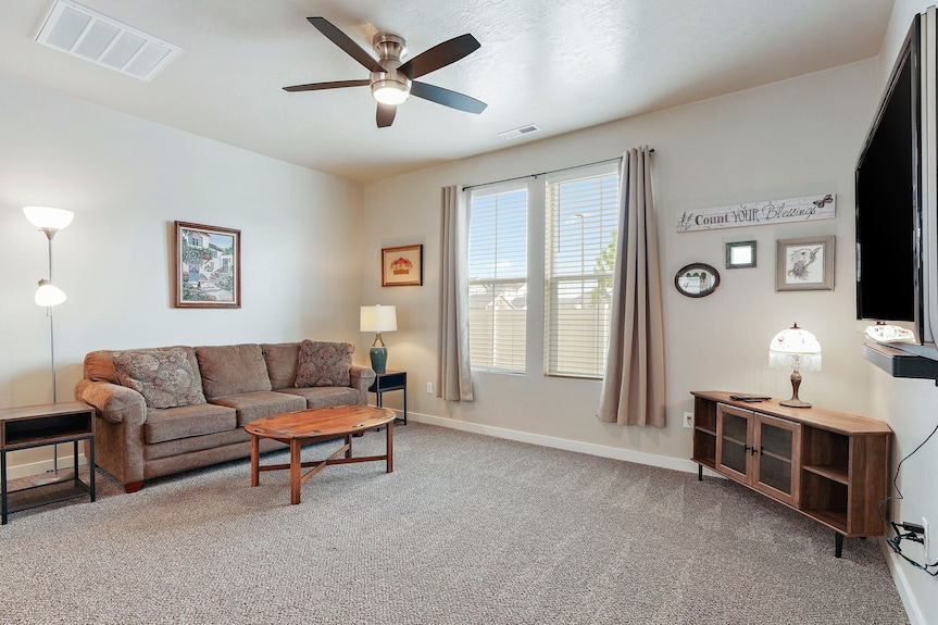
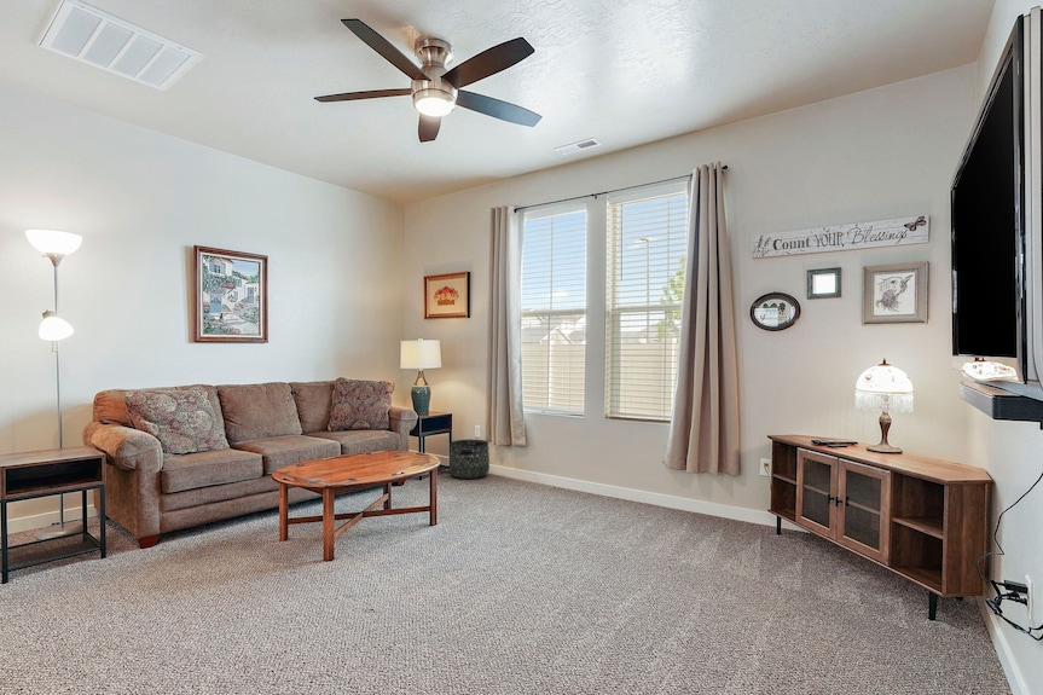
+ basket [448,439,491,480]
